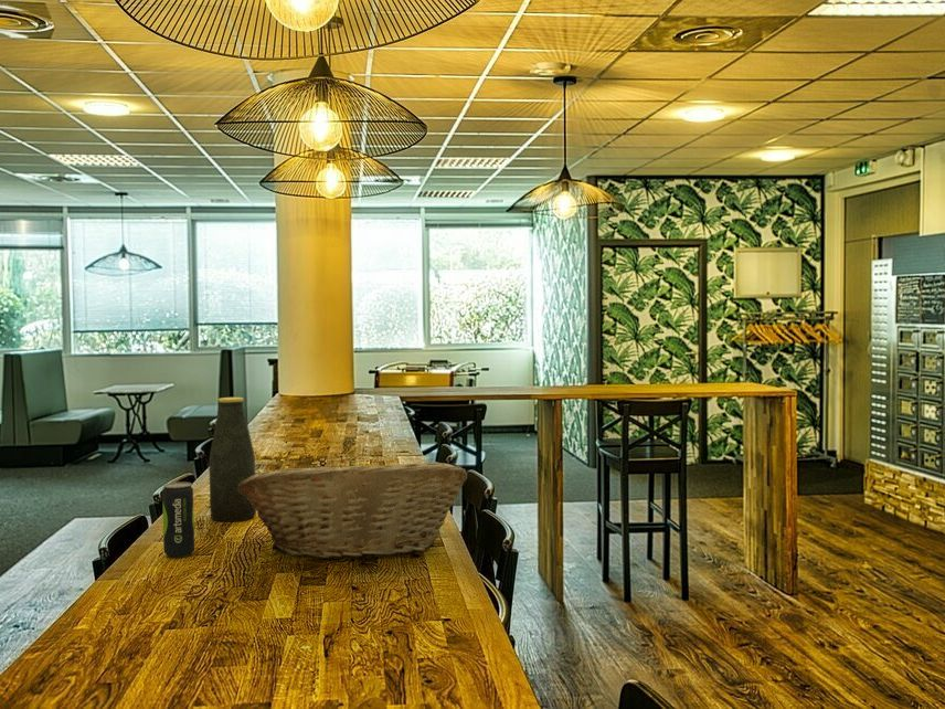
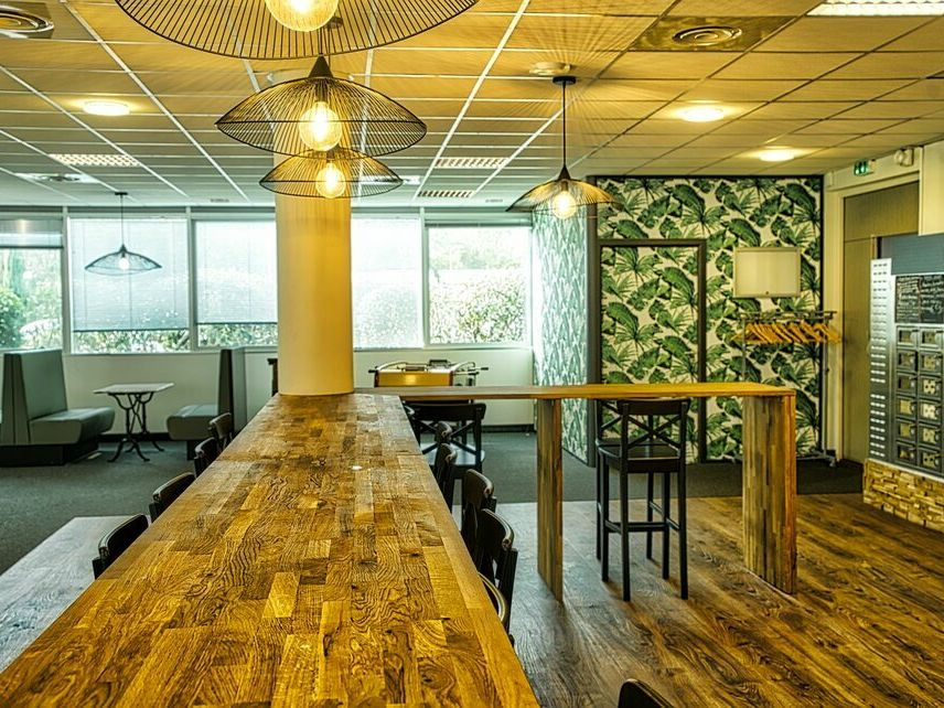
- bottle [208,396,257,522]
- fruit basket [238,459,468,561]
- beverage can [161,482,195,559]
